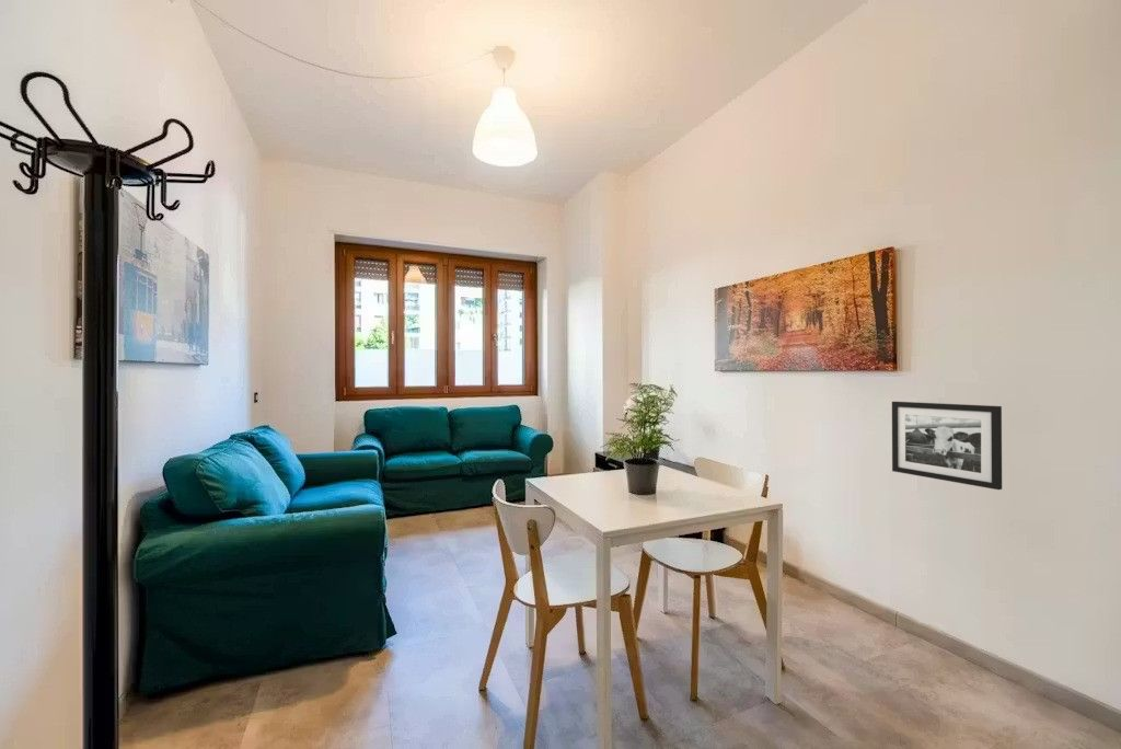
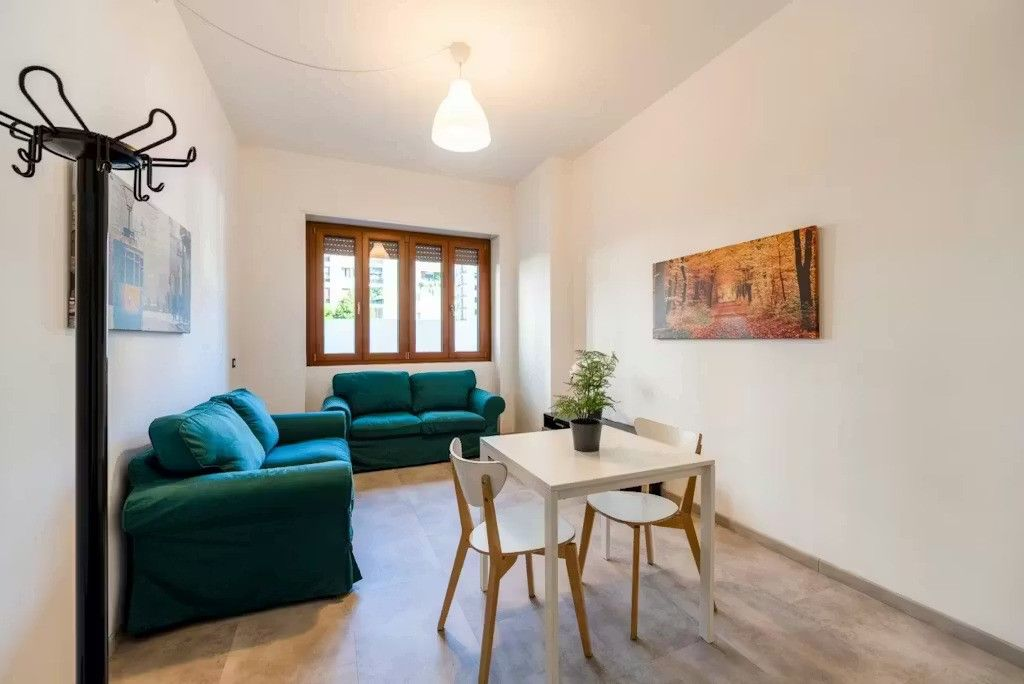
- picture frame [891,401,1003,491]
